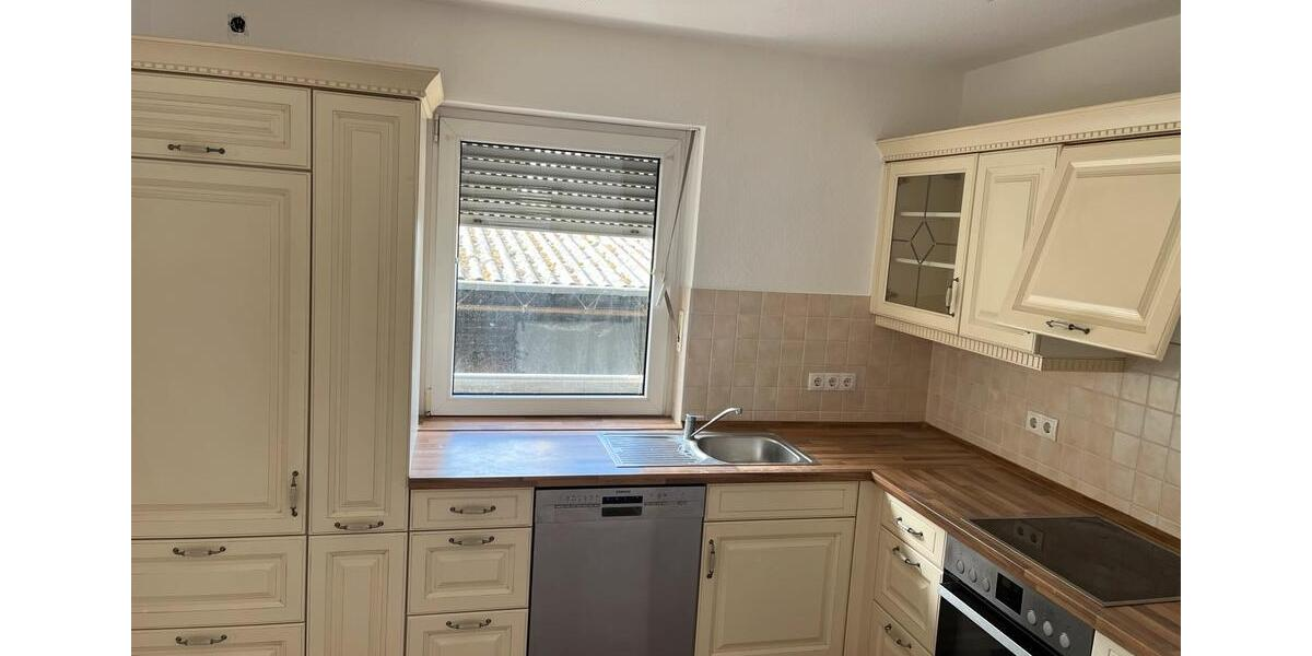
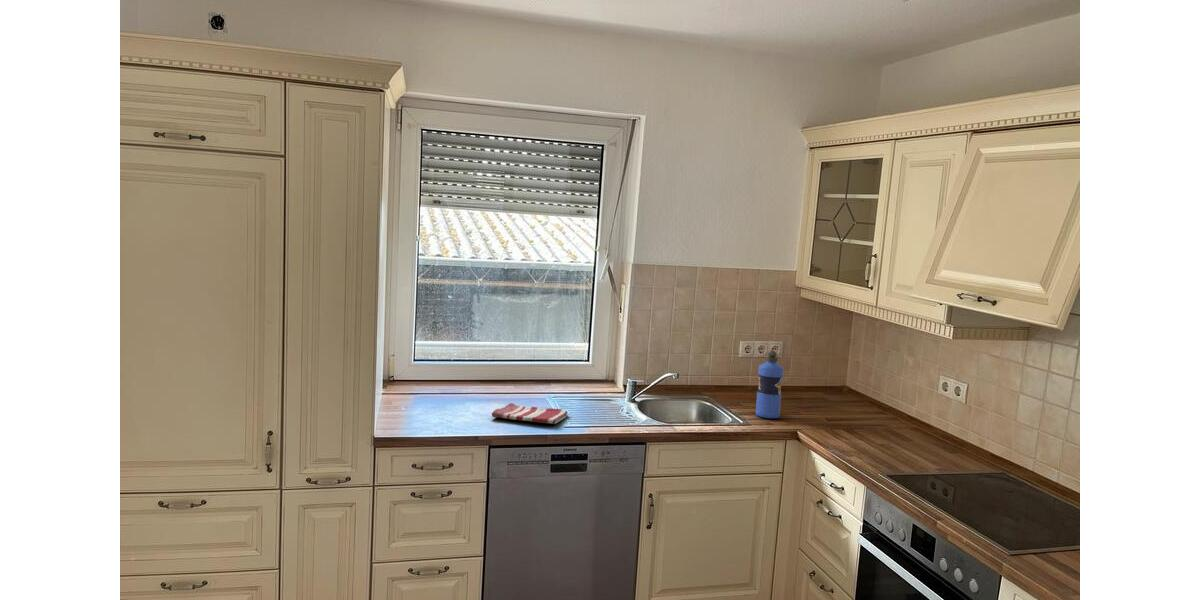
+ water bottle [755,350,785,419]
+ dish towel [491,402,569,425]
